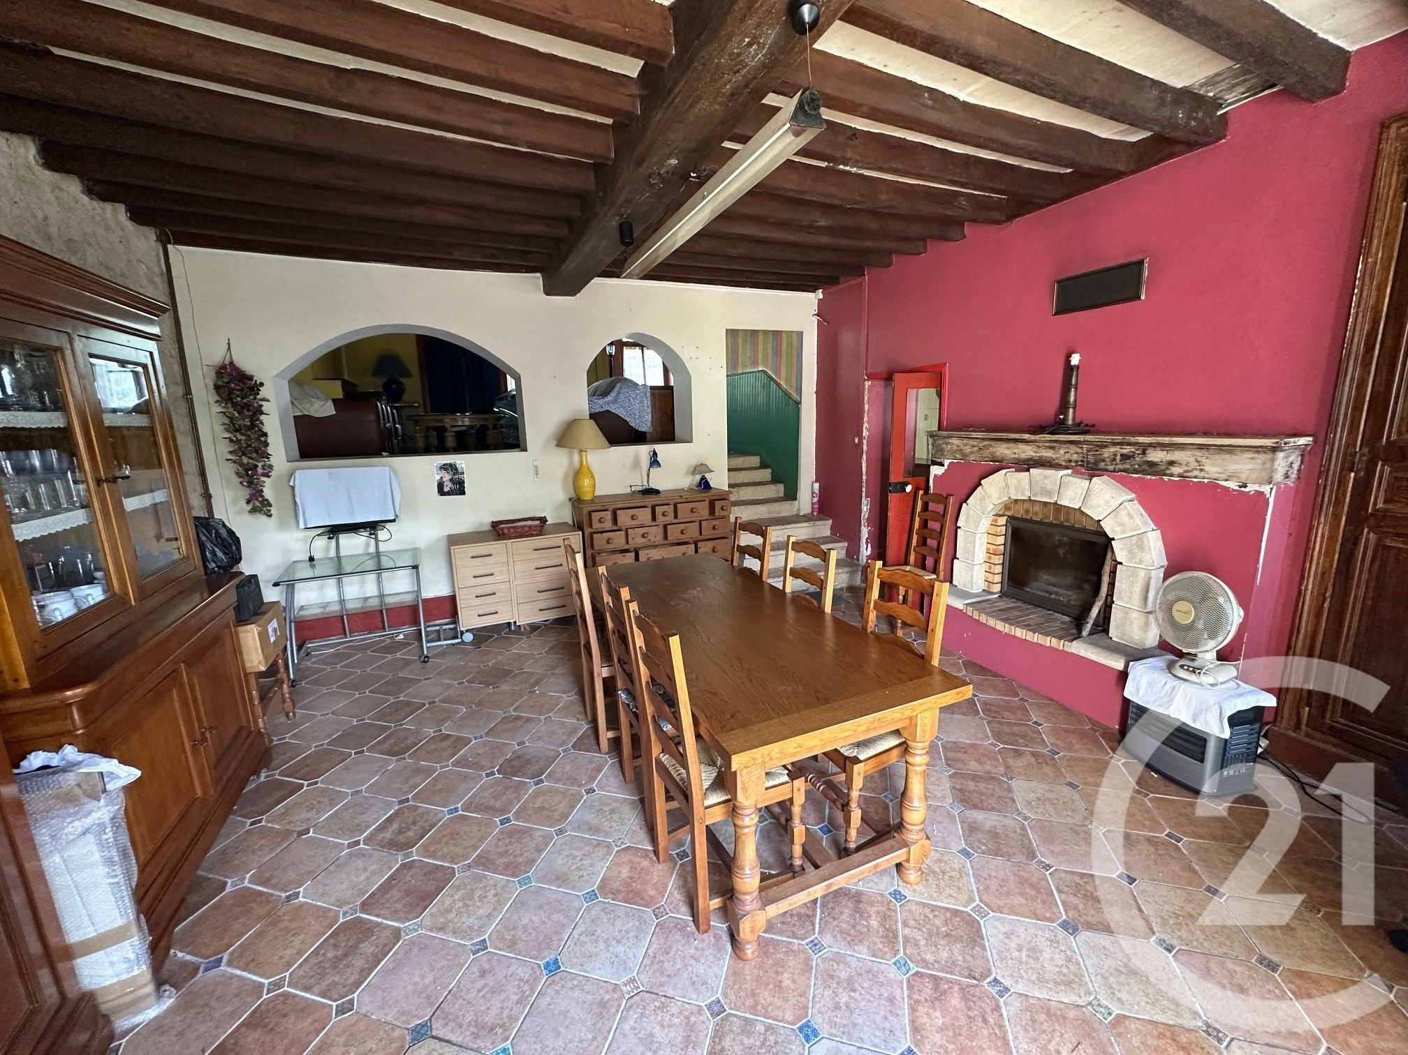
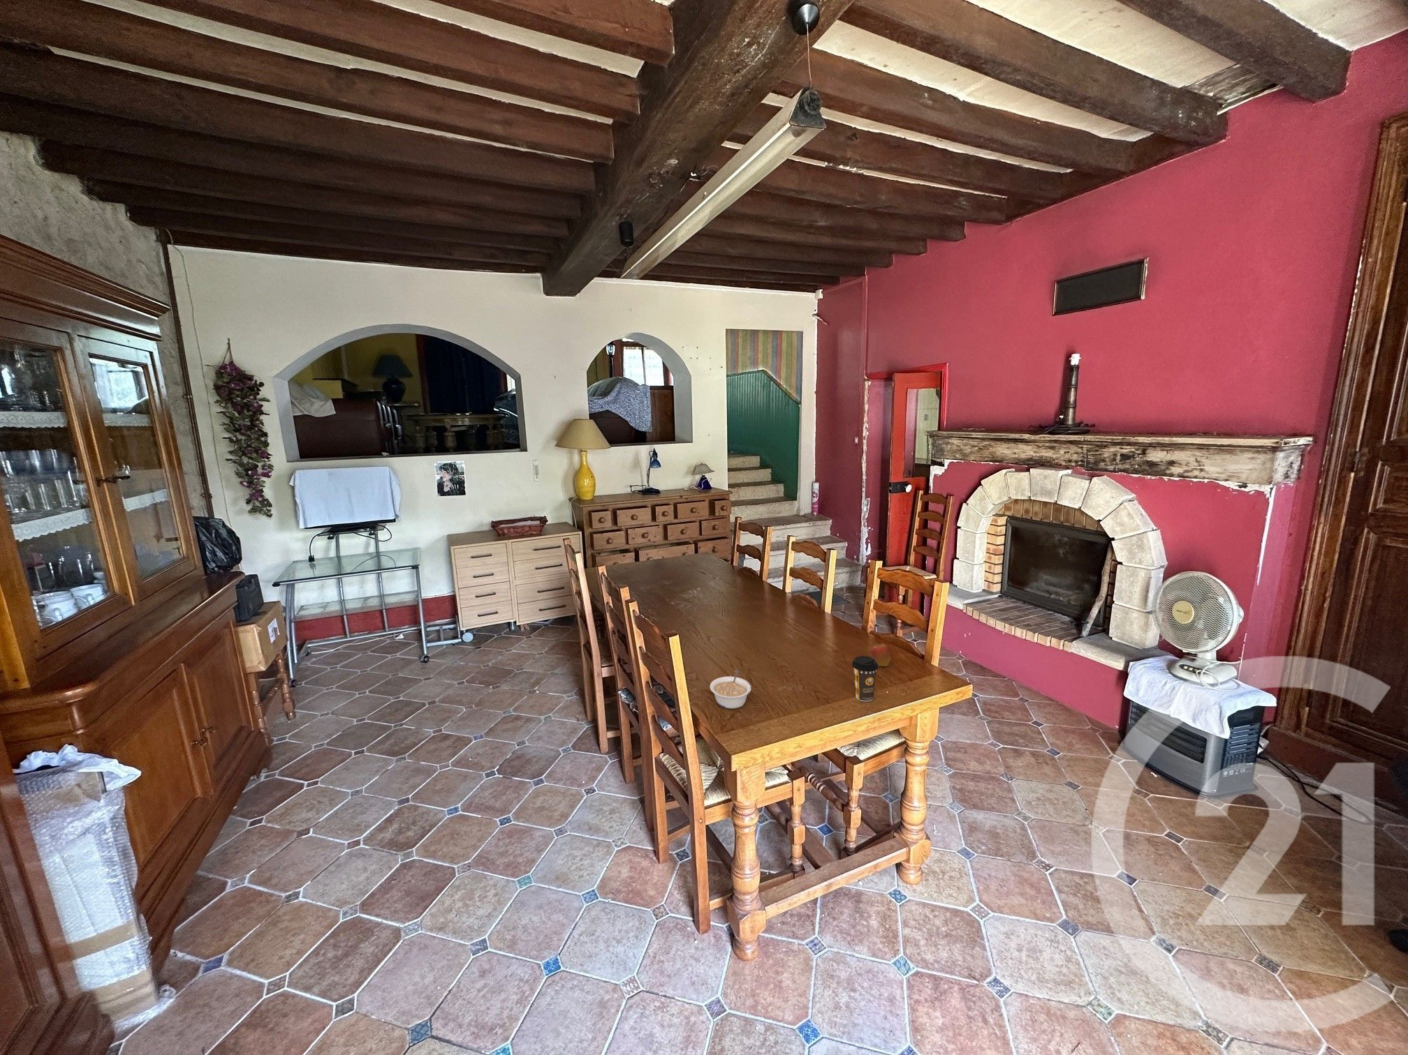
+ fruit [869,641,891,667]
+ legume [710,669,752,709]
+ coffee cup [851,655,879,701]
